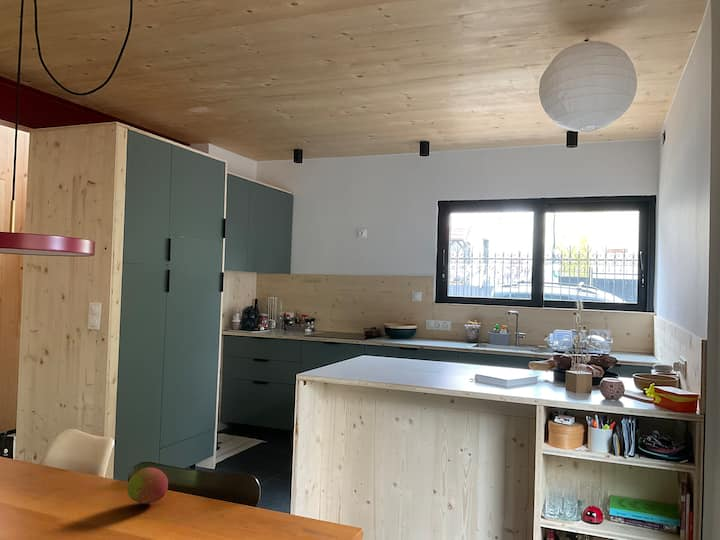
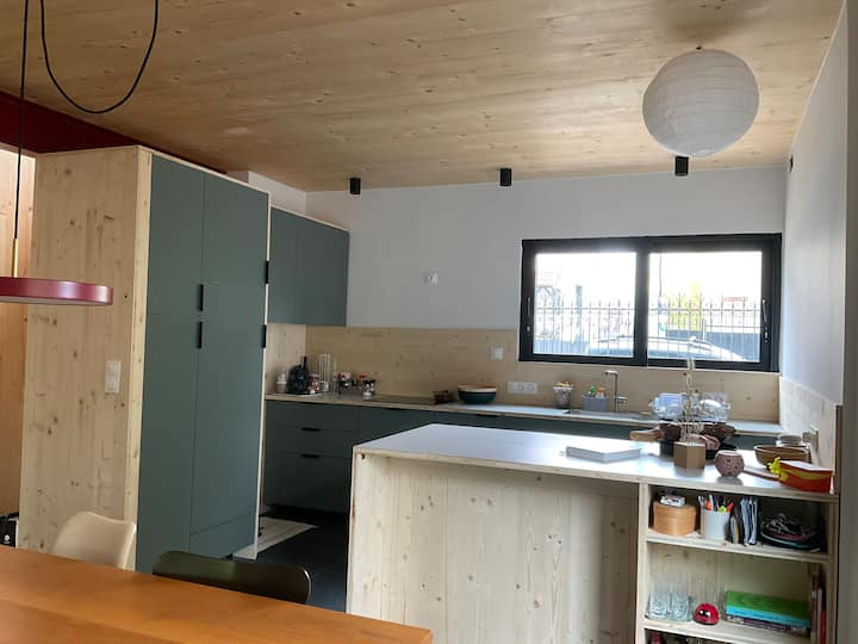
- fruit [126,466,169,505]
